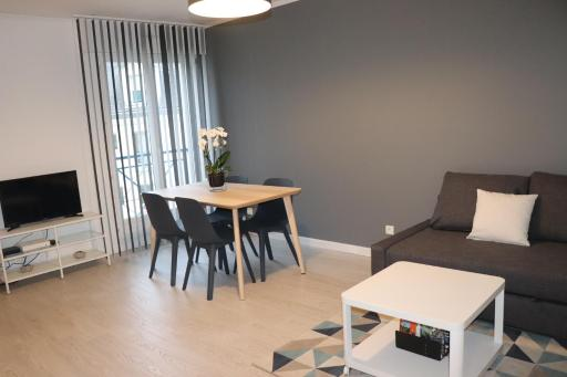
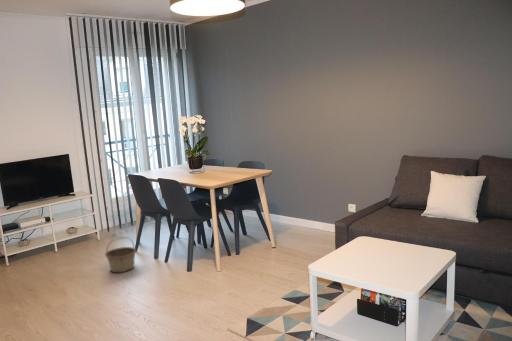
+ basket [104,236,137,274]
